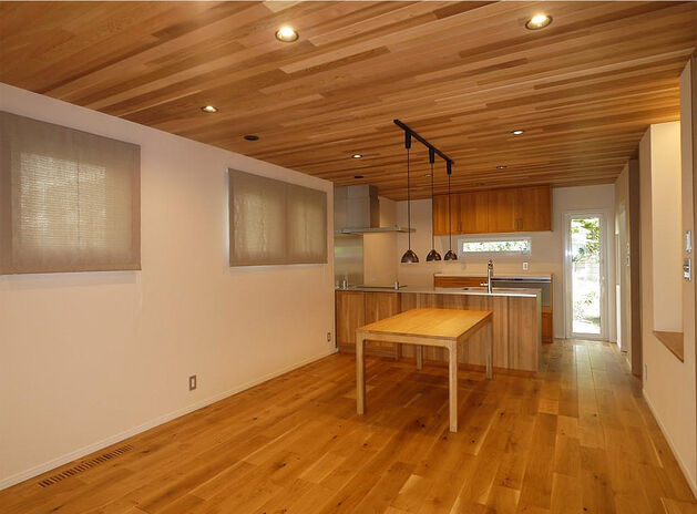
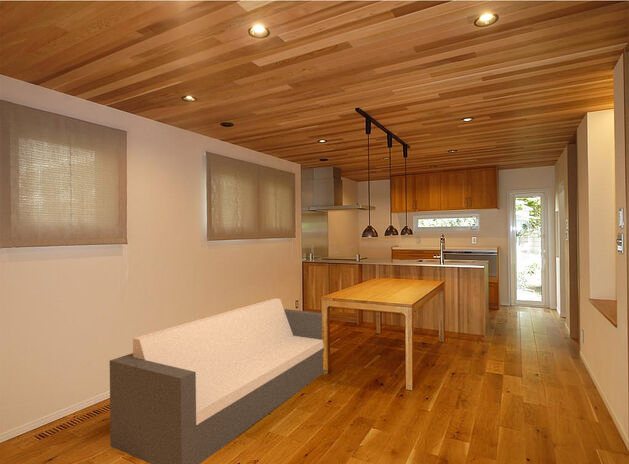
+ sofa [109,297,327,464]
